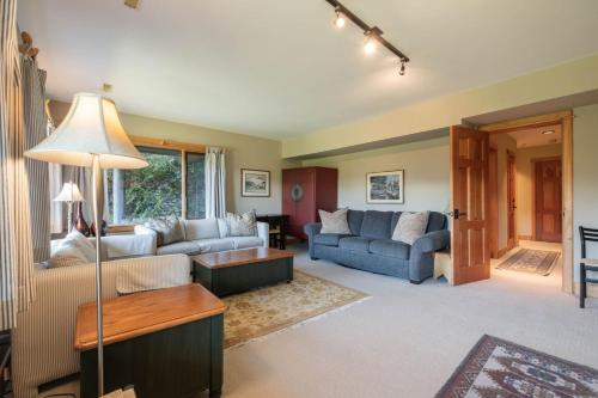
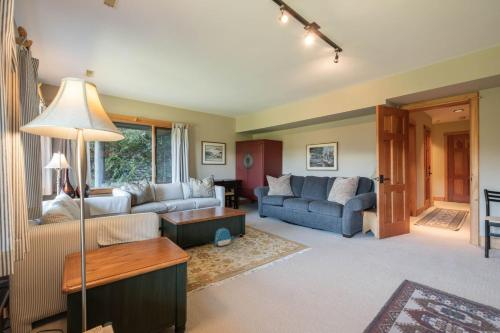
+ backpack [214,226,235,247]
